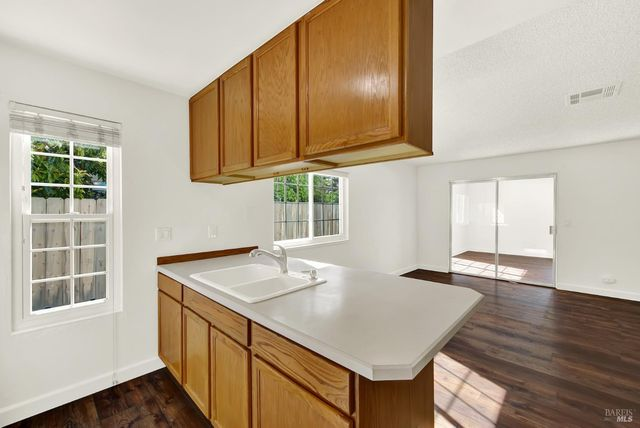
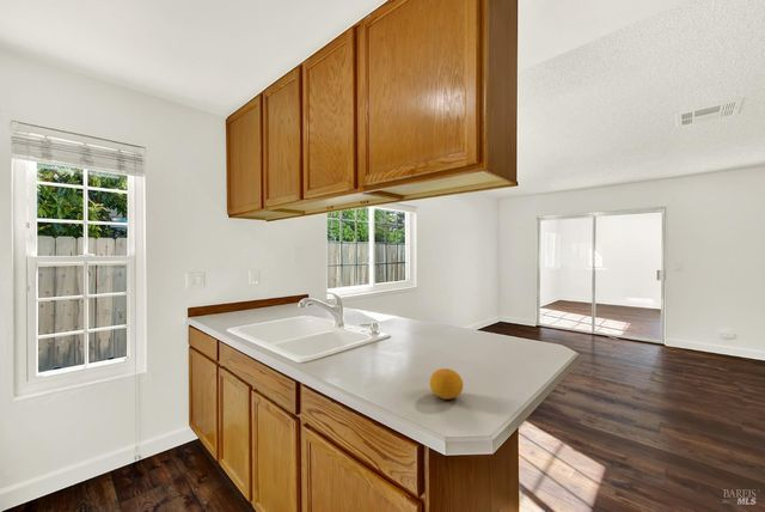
+ fruit [429,367,464,401]
